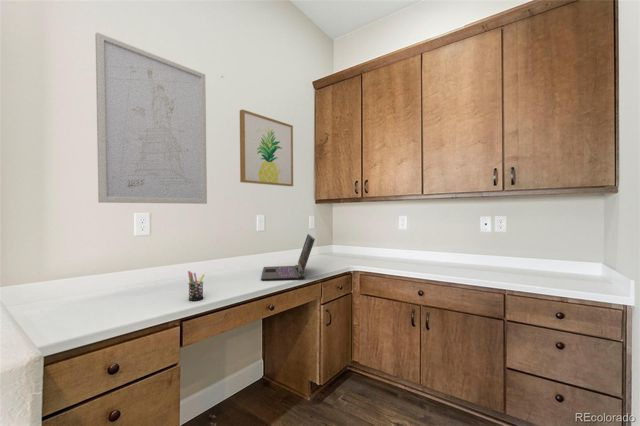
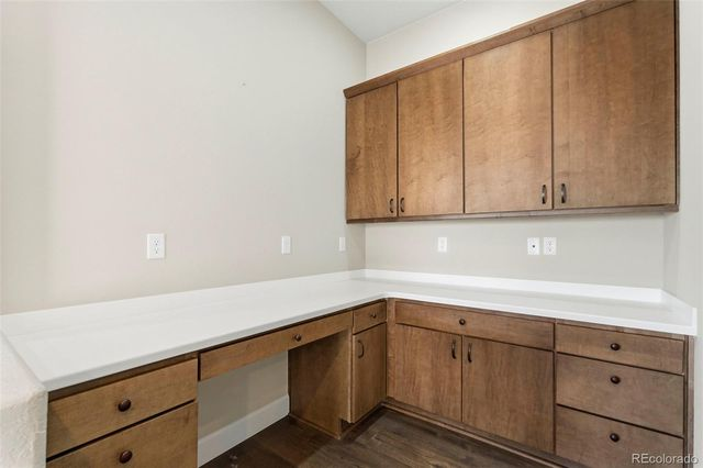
- wall art [94,31,208,205]
- wall art [239,108,294,187]
- laptop [260,233,316,281]
- pen holder [187,270,205,302]
